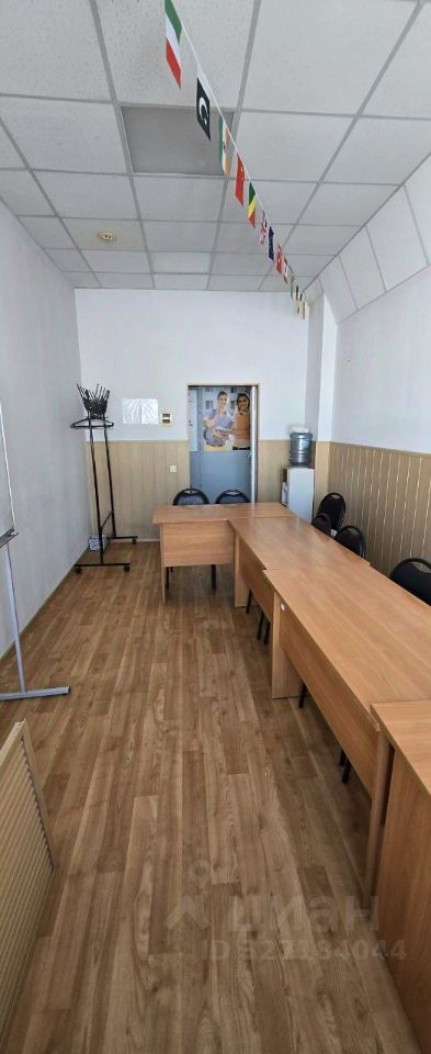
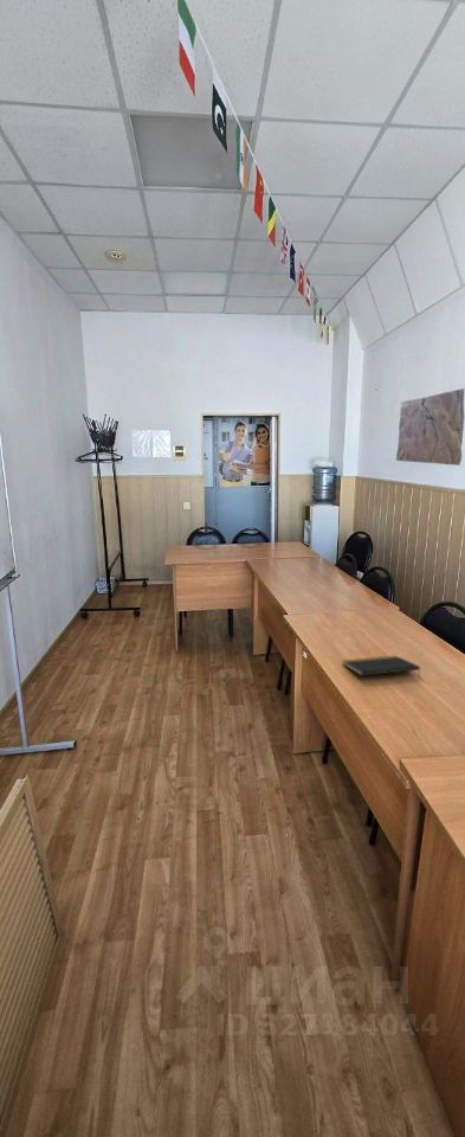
+ notepad [341,655,421,679]
+ map [395,387,465,467]
